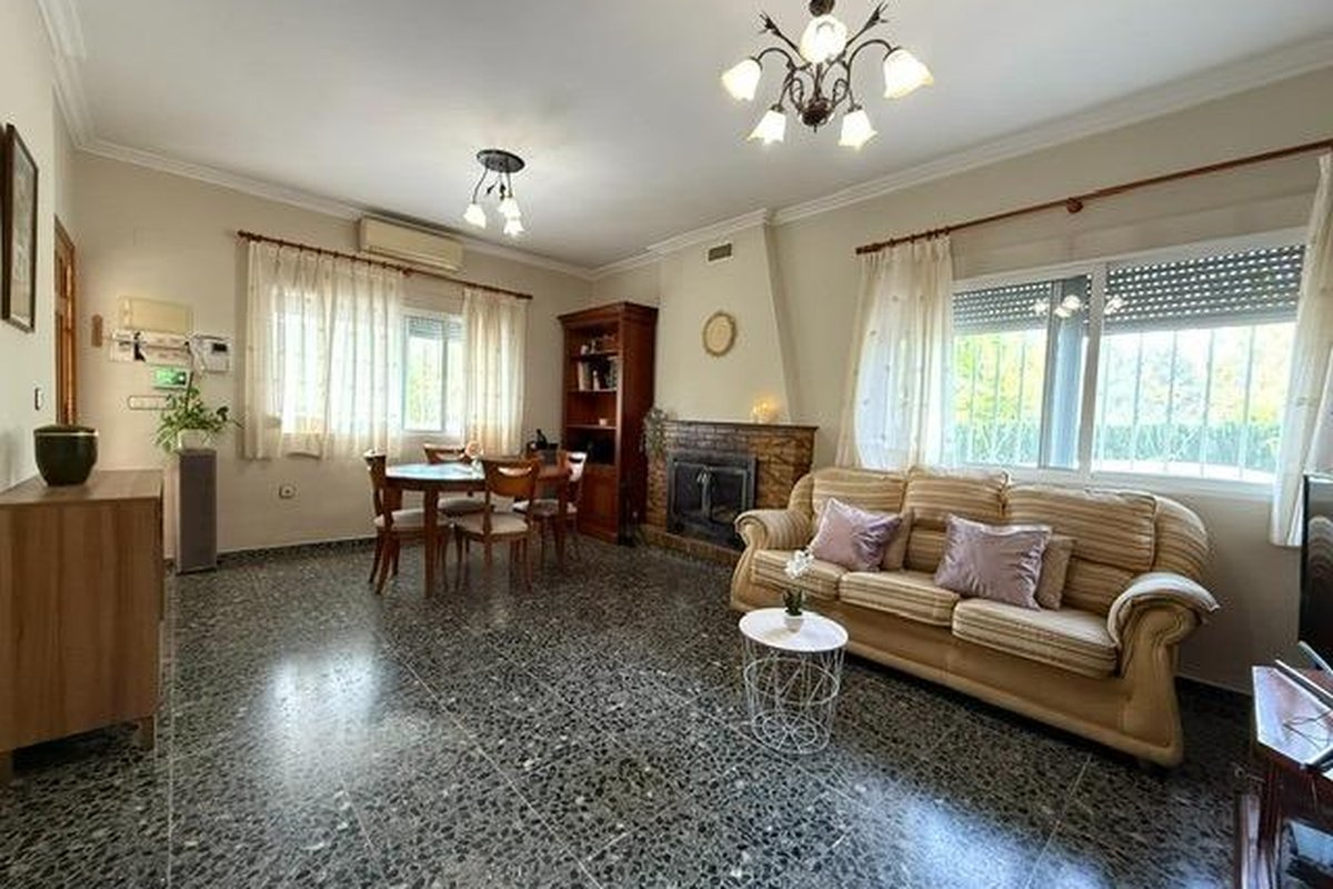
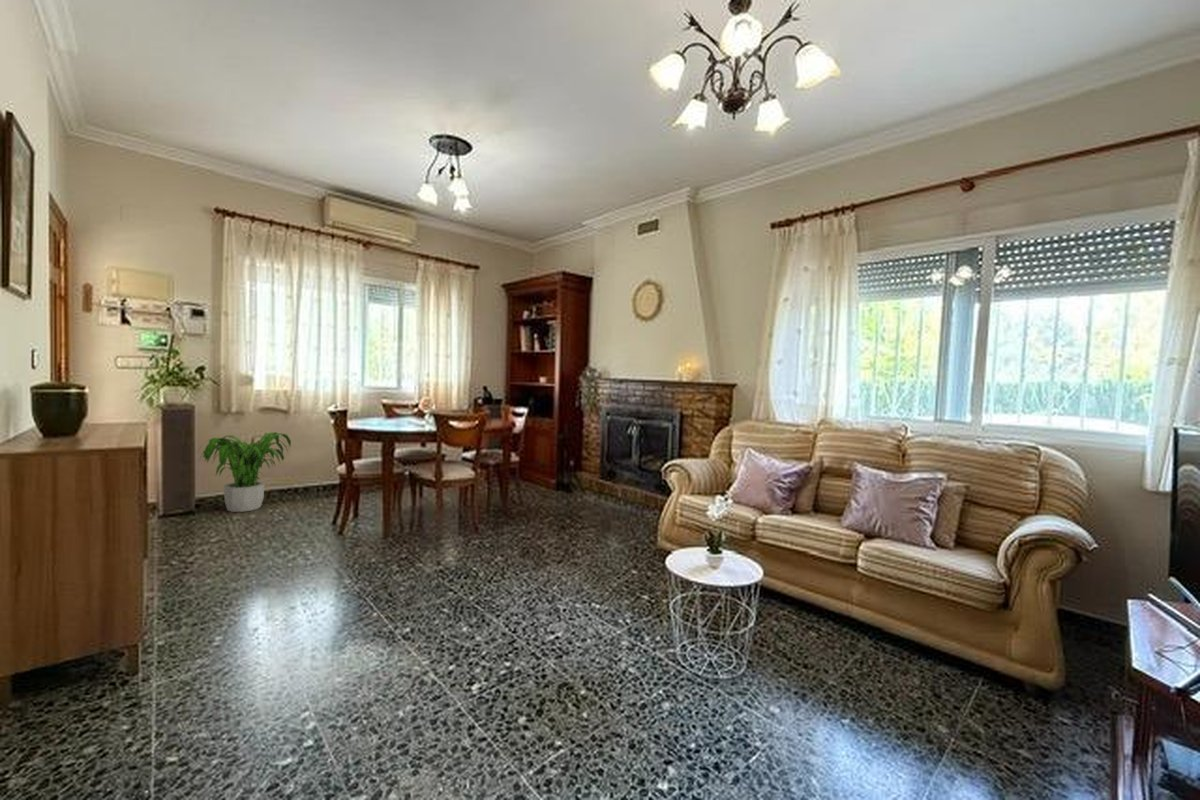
+ potted plant [197,431,292,513]
